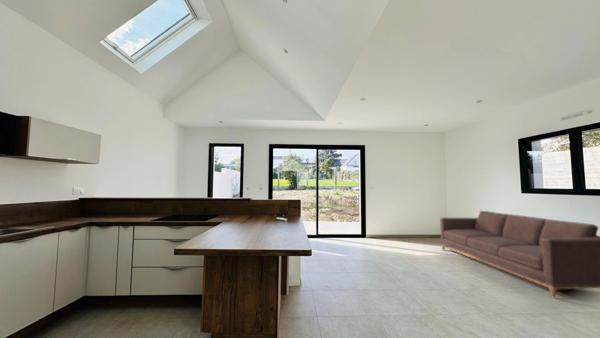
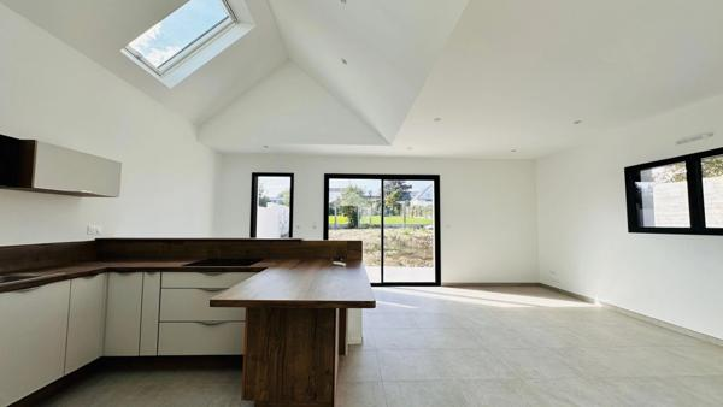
- sofa [439,210,600,298]
